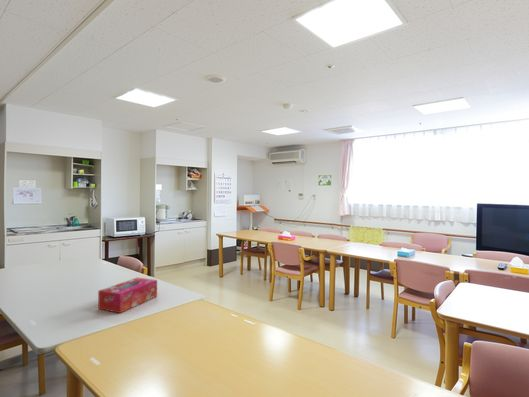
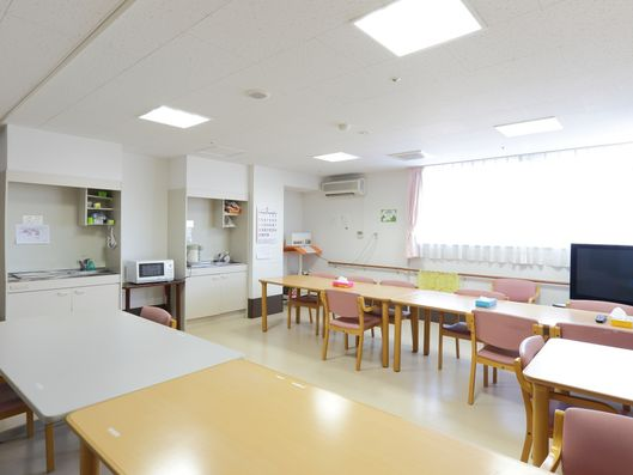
- tissue box [97,276,158,314]
